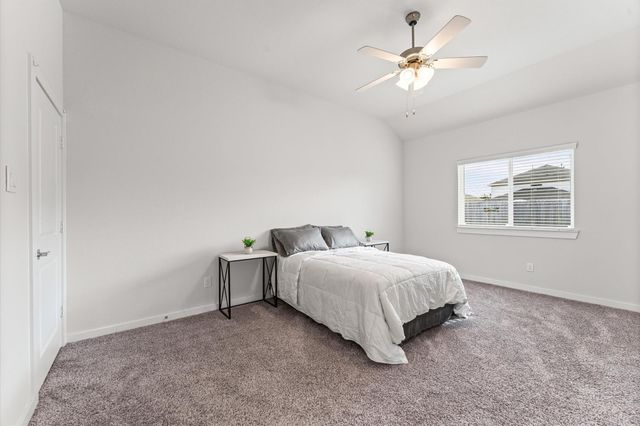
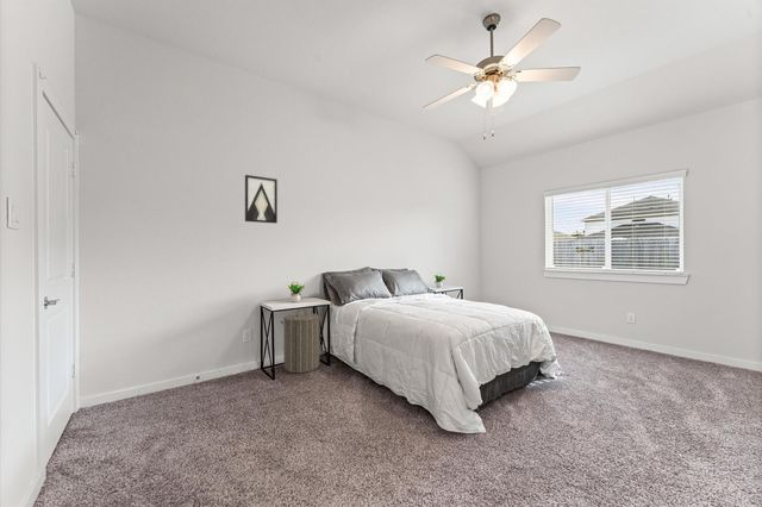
+ wall art [244,174,279,225]
+ laundry hamper [280,307,323,374]
